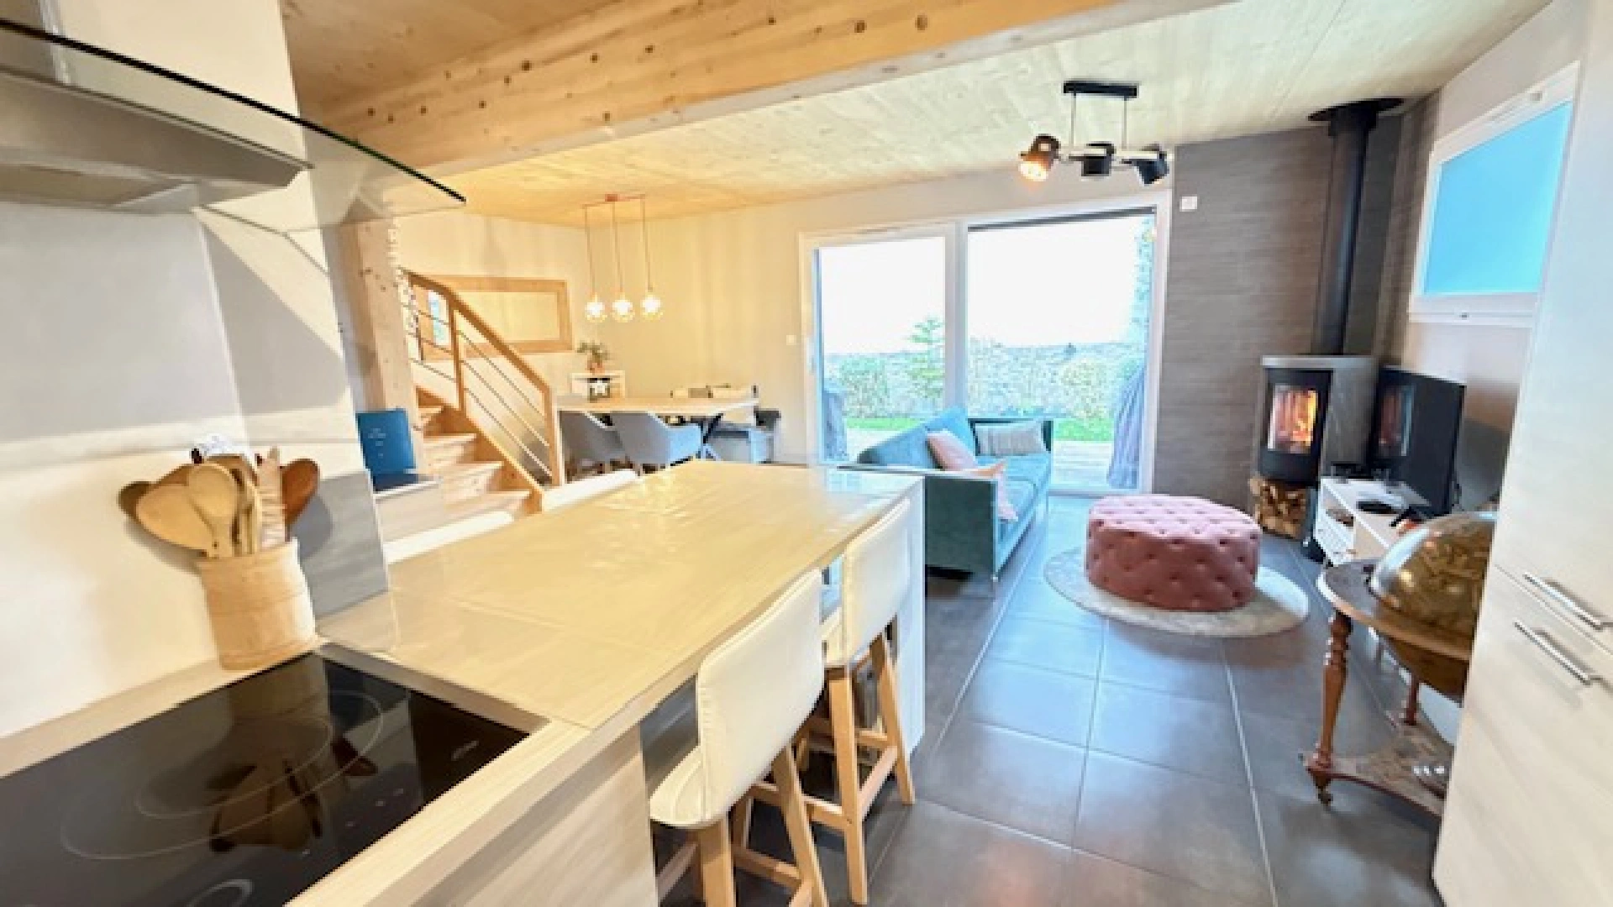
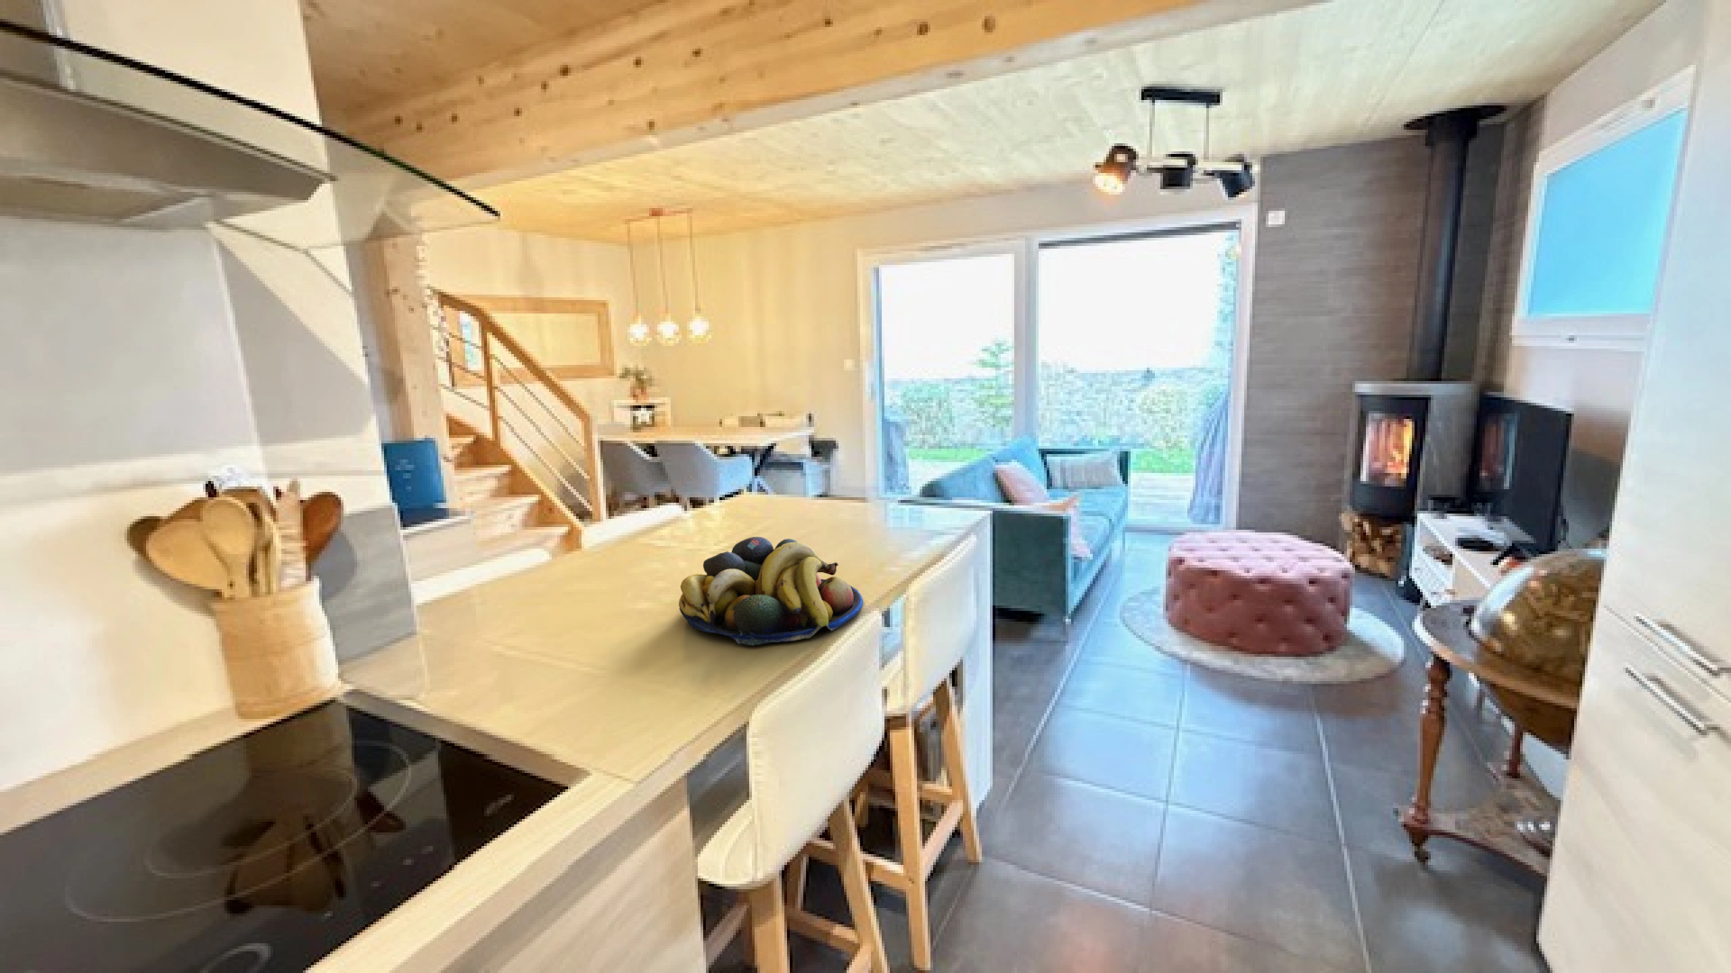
+ fruit bowl [678,536,863,646]
